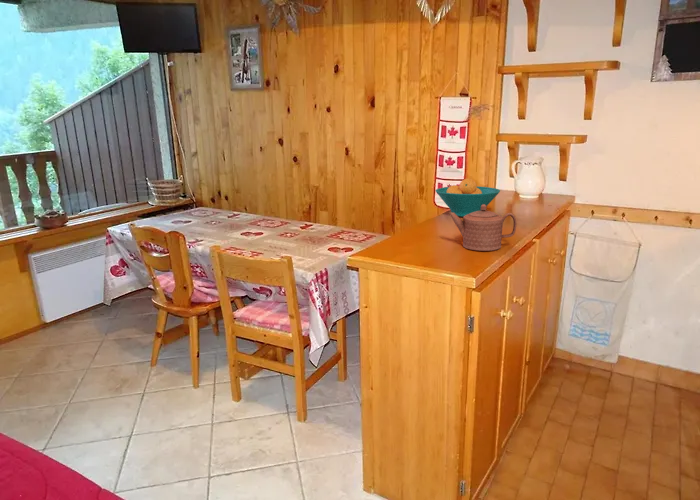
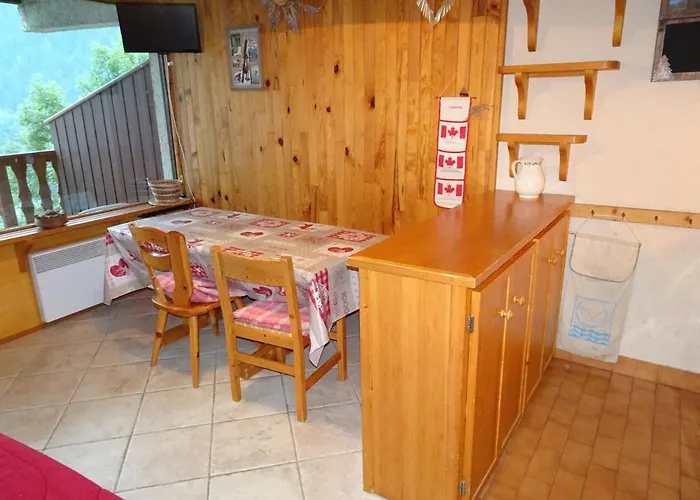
- fruit bowl [435,178,501,218]
- teapot [448,204,517,252]
